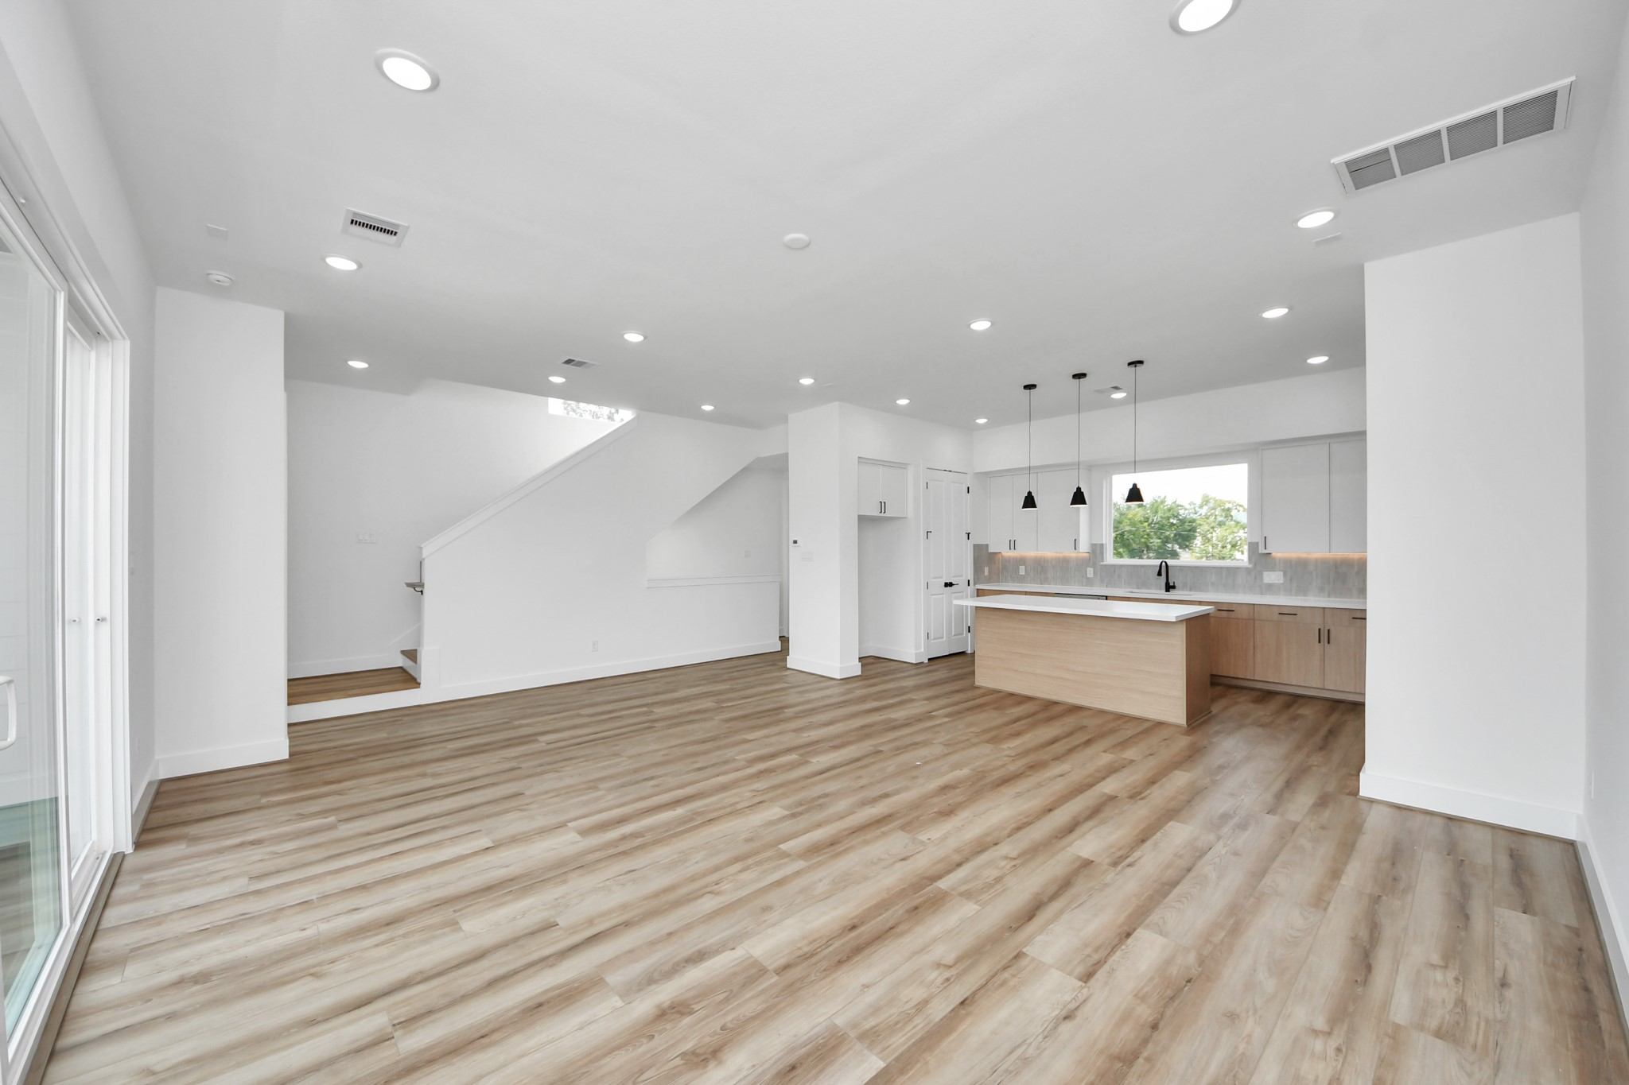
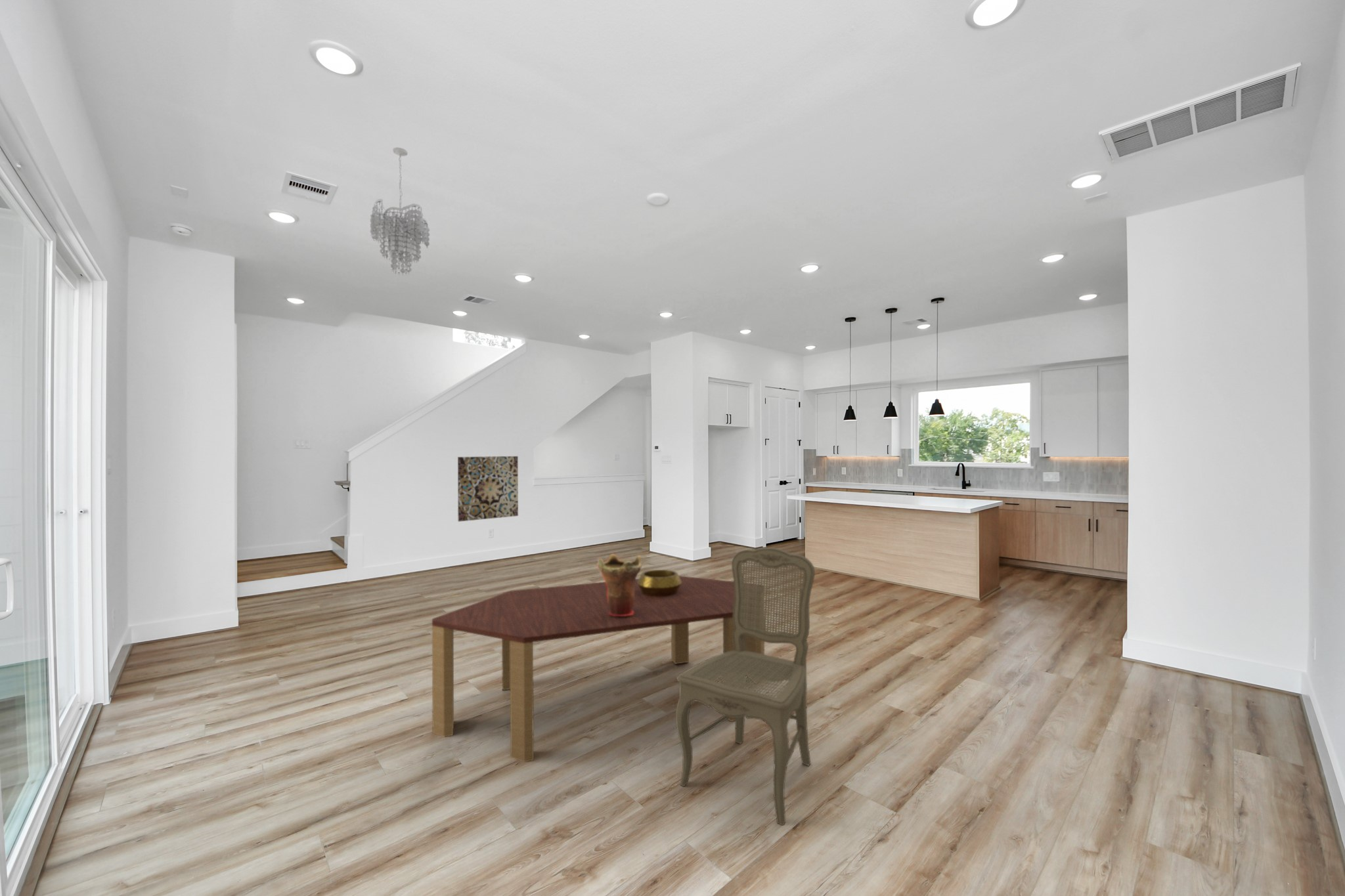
+ chair [675,547,816,826]
+ decorative bowl [638,569,681,597]
+ vase [596,553,642,616]
+ dining table [431,575,765,763]
+ chandelier [370,147,430,276]
+ wall art [457,456,519,523]
